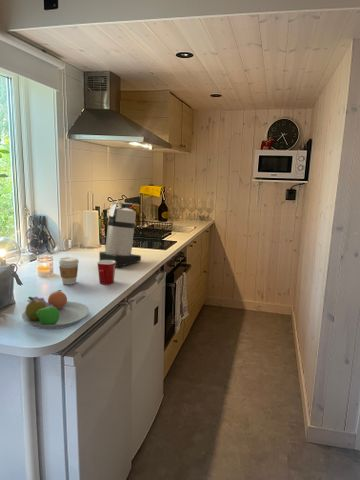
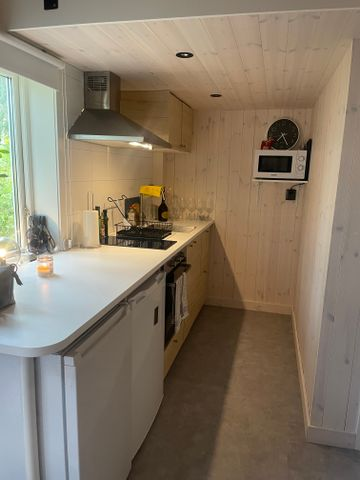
- coffee maker [98,201,142,268]
- mug [97,260,116,285]
- fruit bowl [21,289,90,330]
- coffee cup [58,256,80,286]
